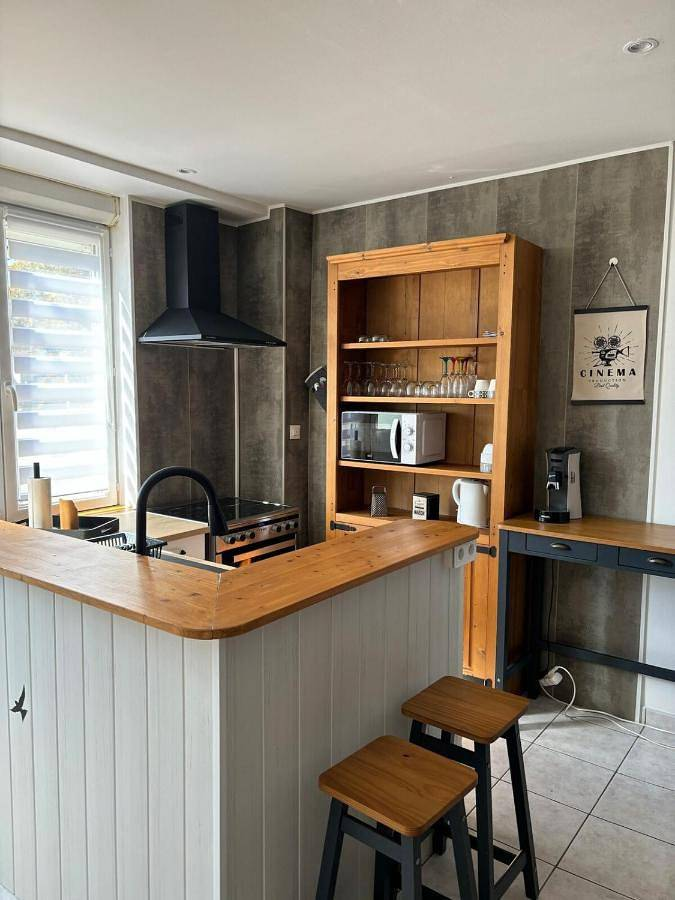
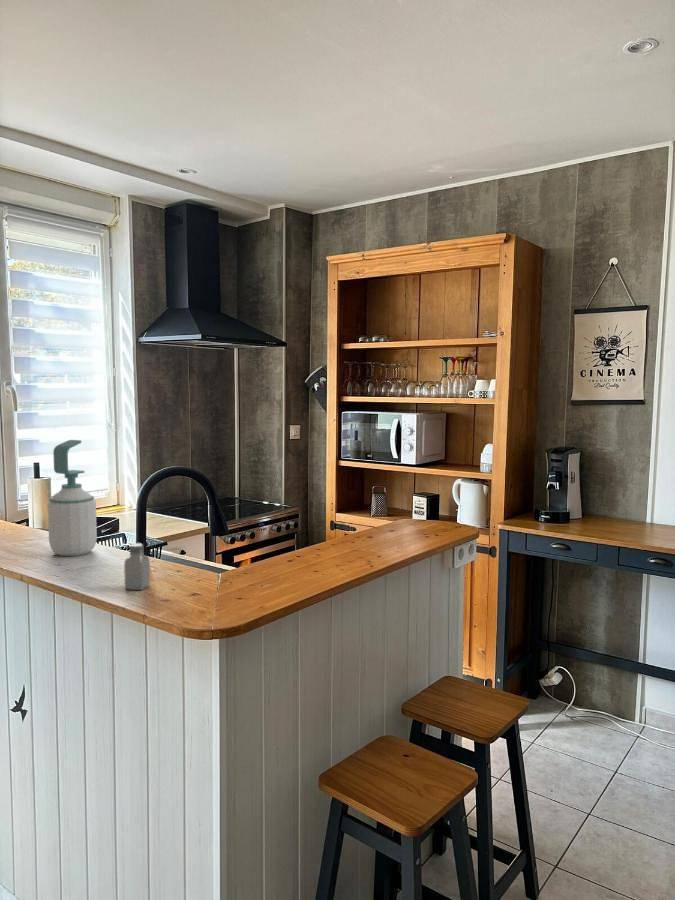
+ soap bottle [47,439,98,557]
+ saltshaker [123,542,151,591]
